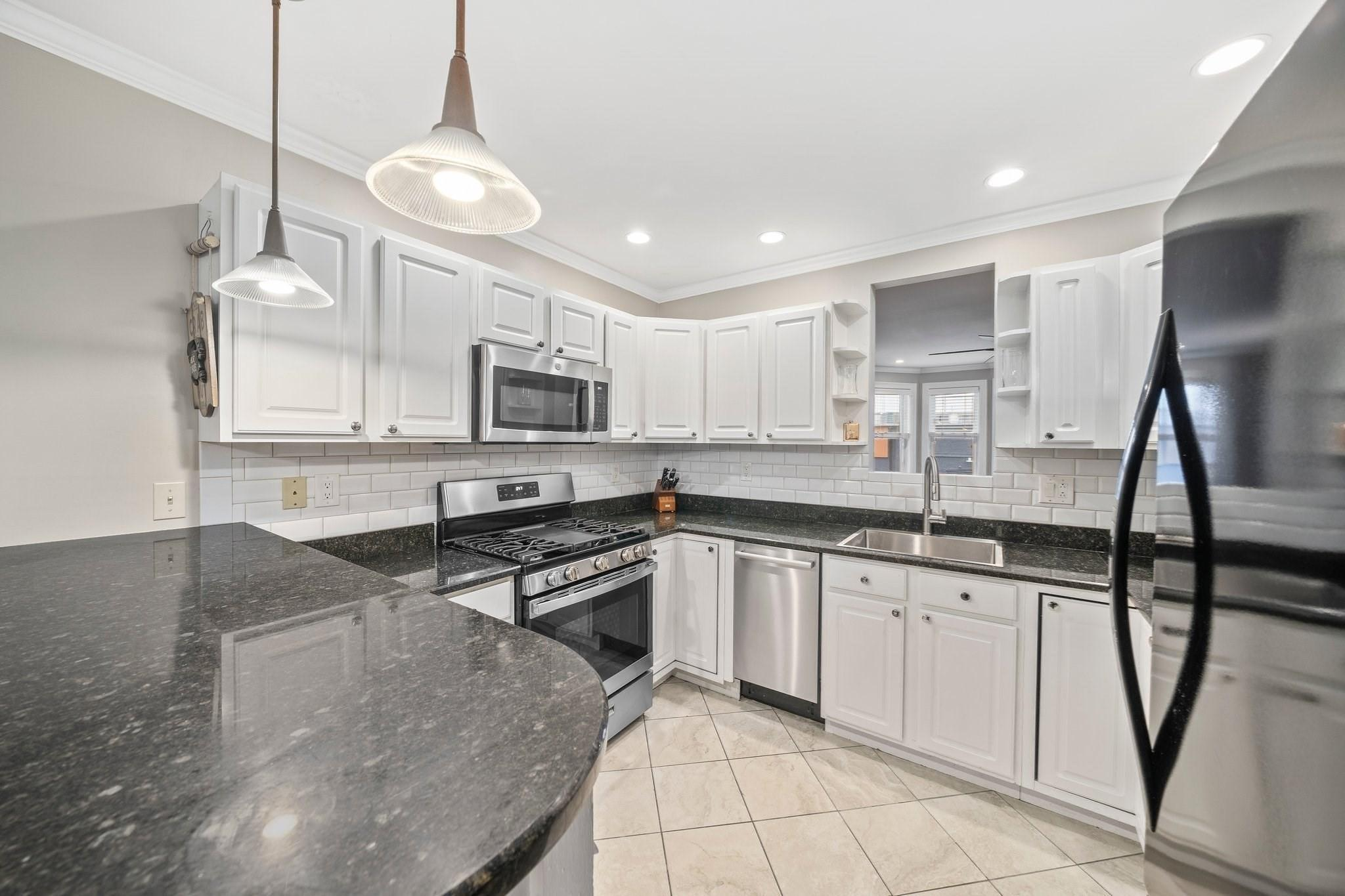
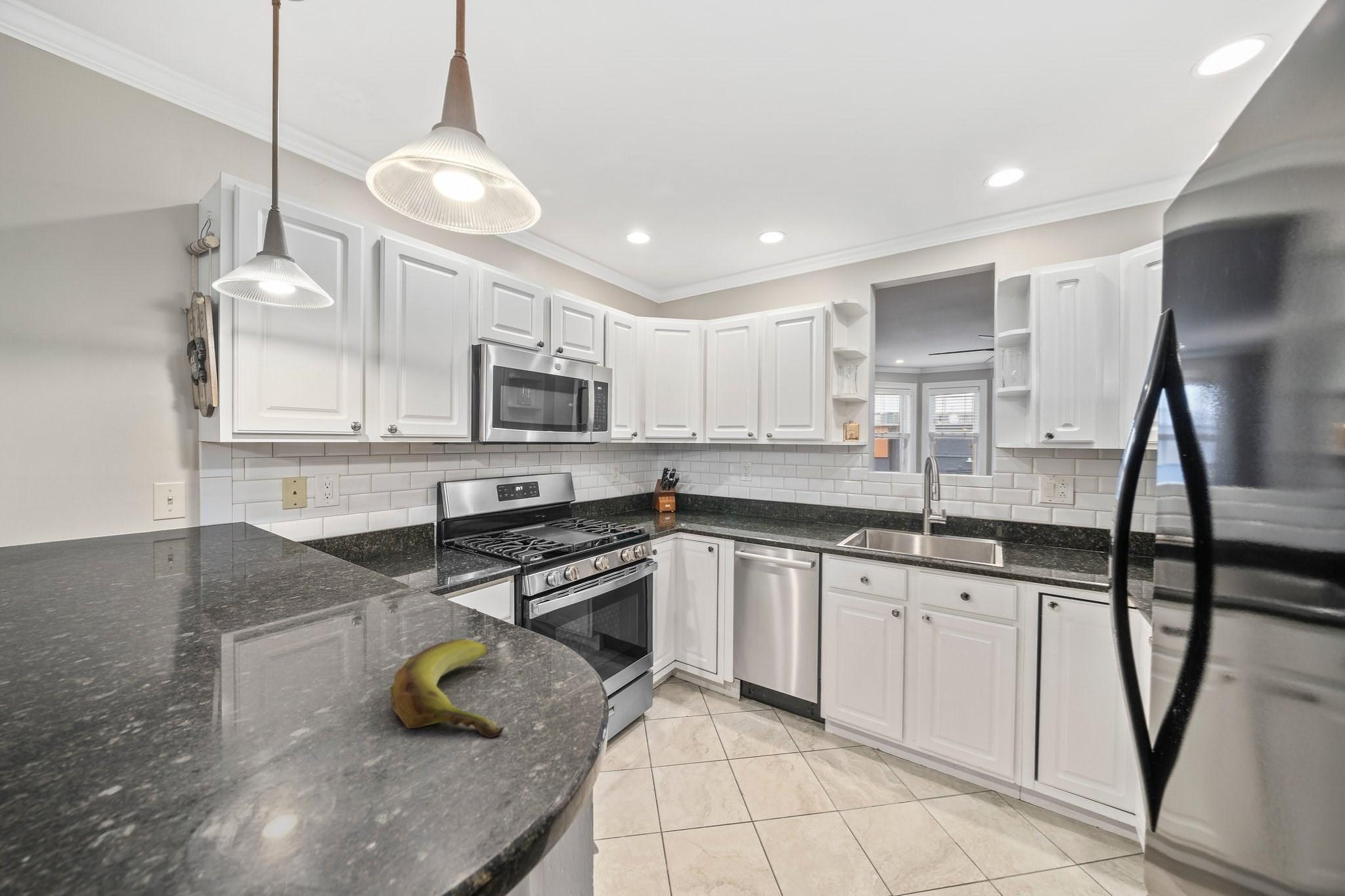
+ banana [389,638,505,739]
